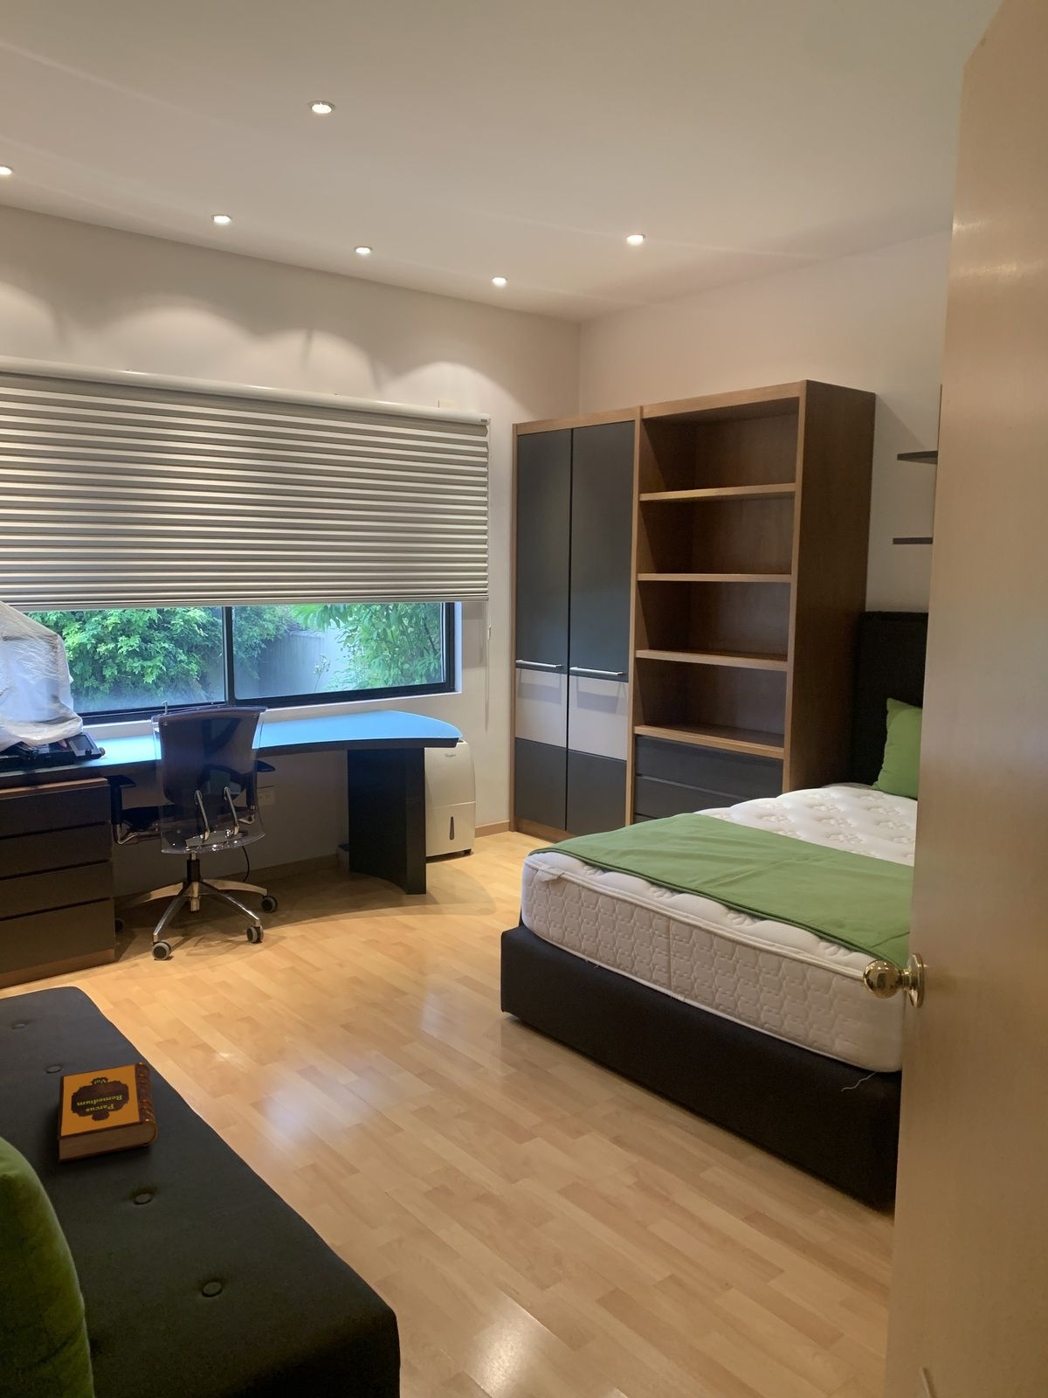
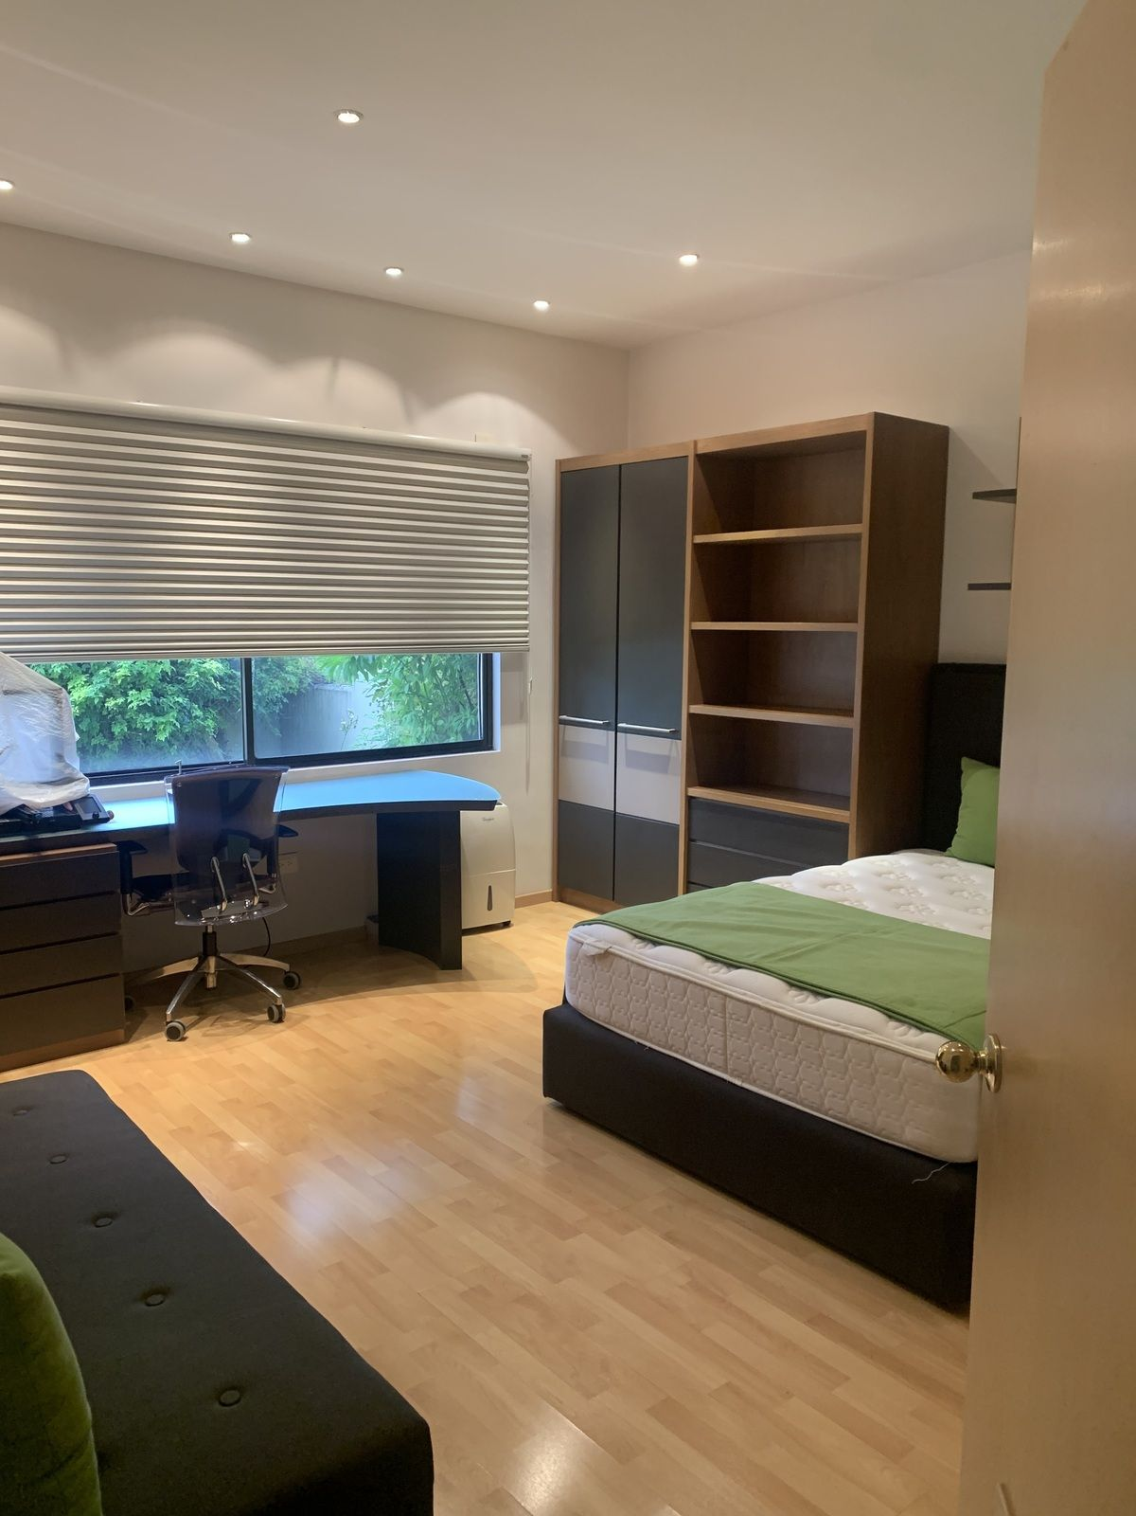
- hardback book [56,1061,159,1164]
